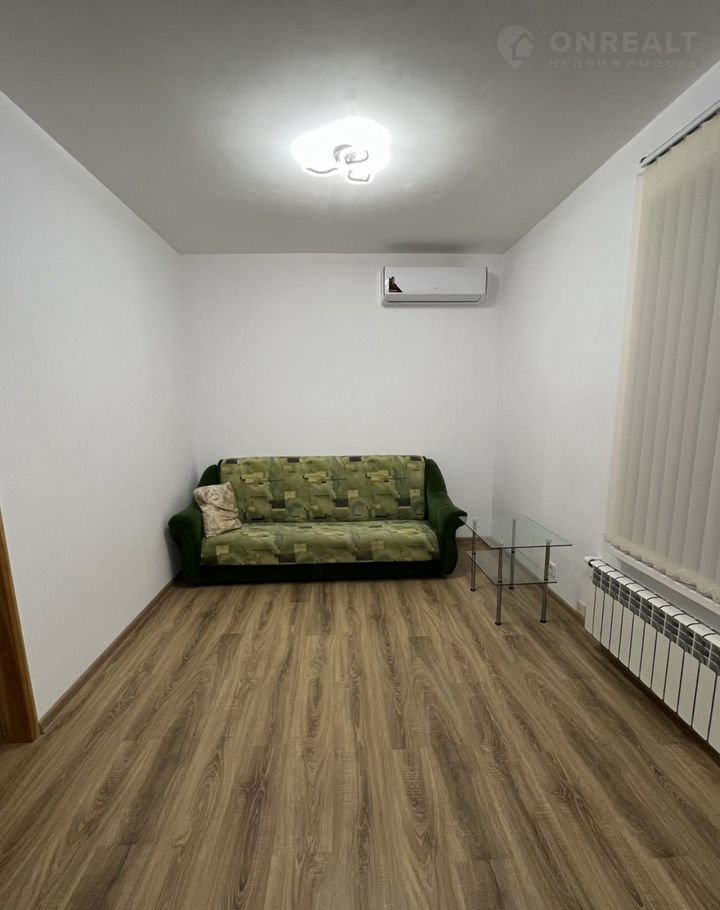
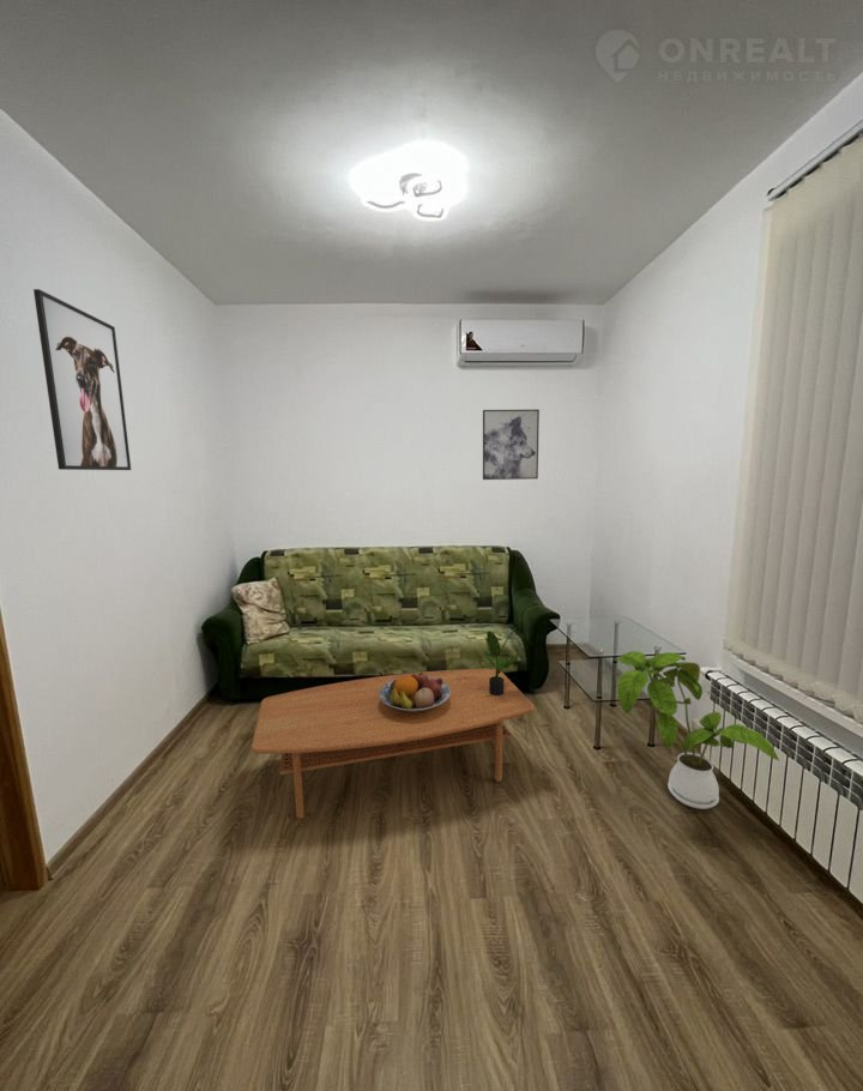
+ potted plant [481,627,523,695]
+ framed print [32,288,132,471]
+ coffee table [249,668,536,820]
+ house plant [616,650,781,810]
+ fruit bowl [379,671,451,712]
+ wall art [482,409,541,481]
